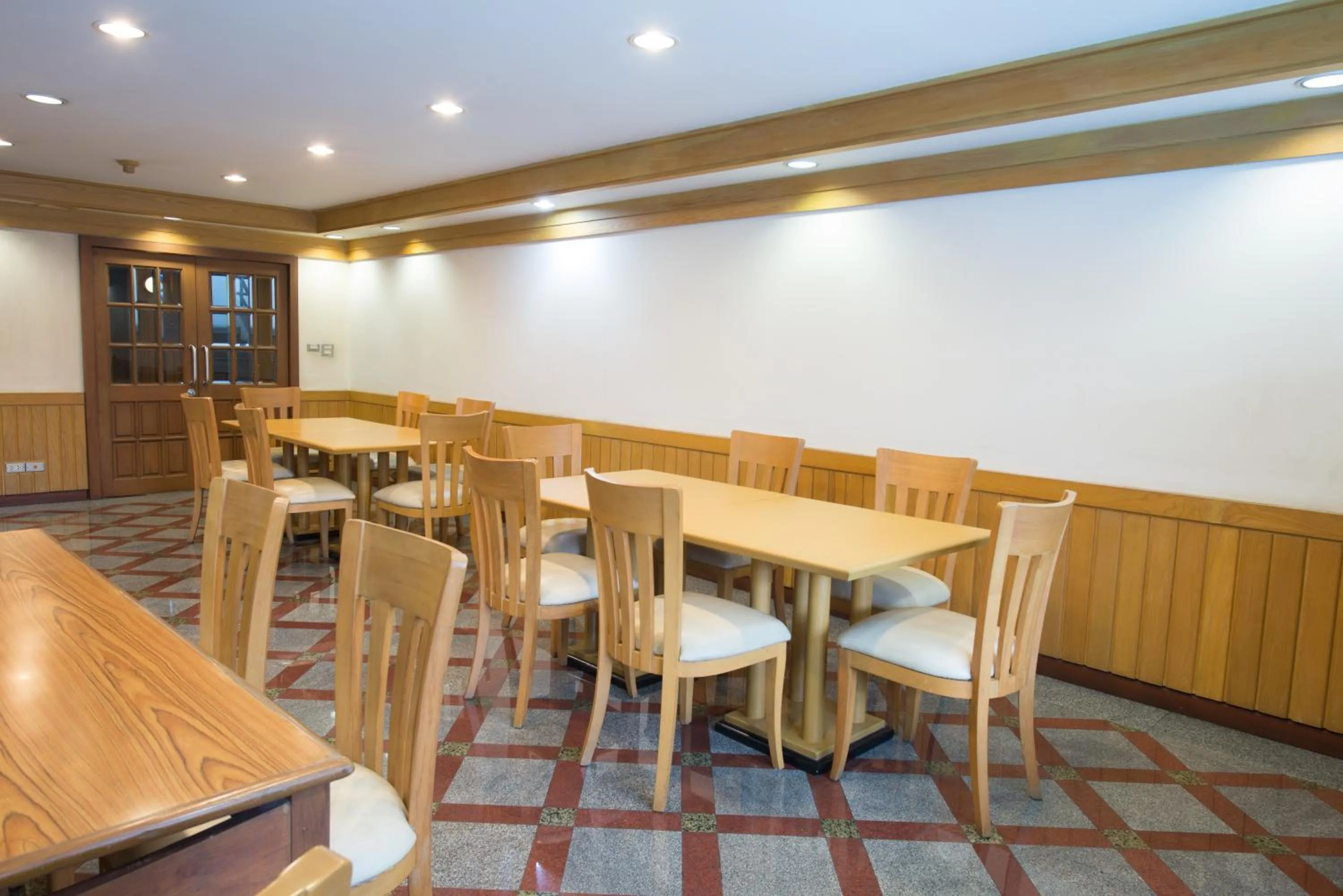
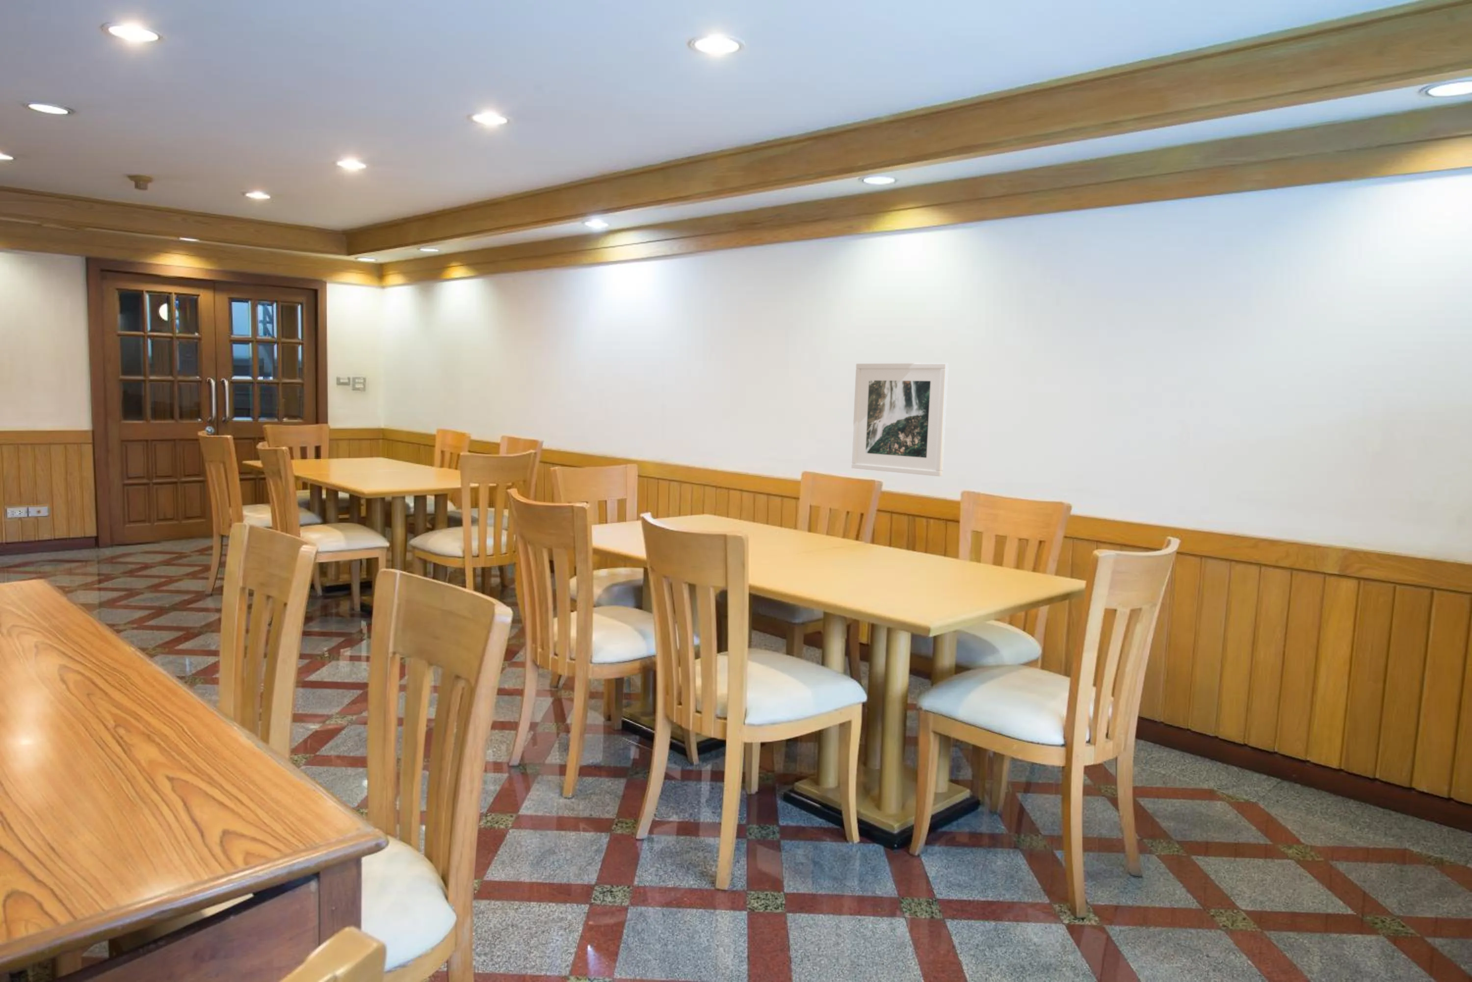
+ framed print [851,363,949,477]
